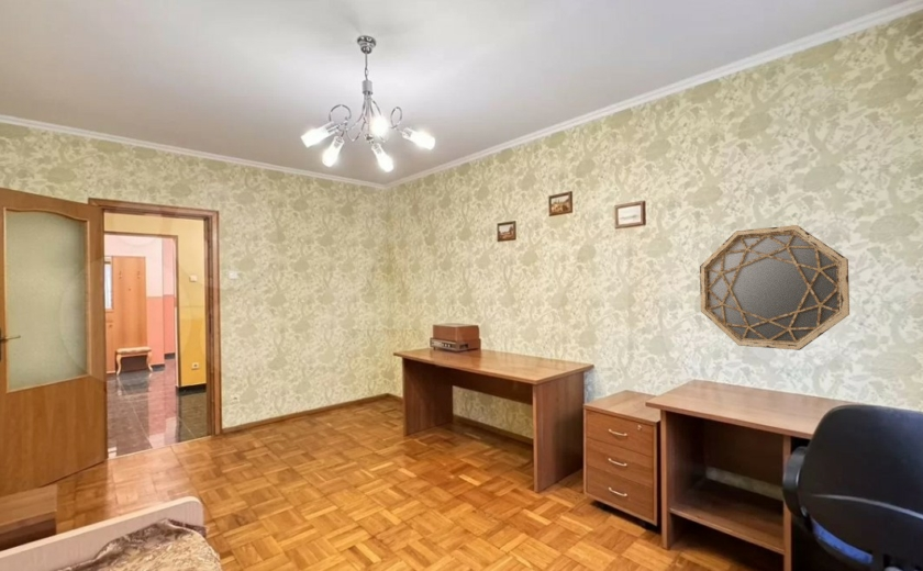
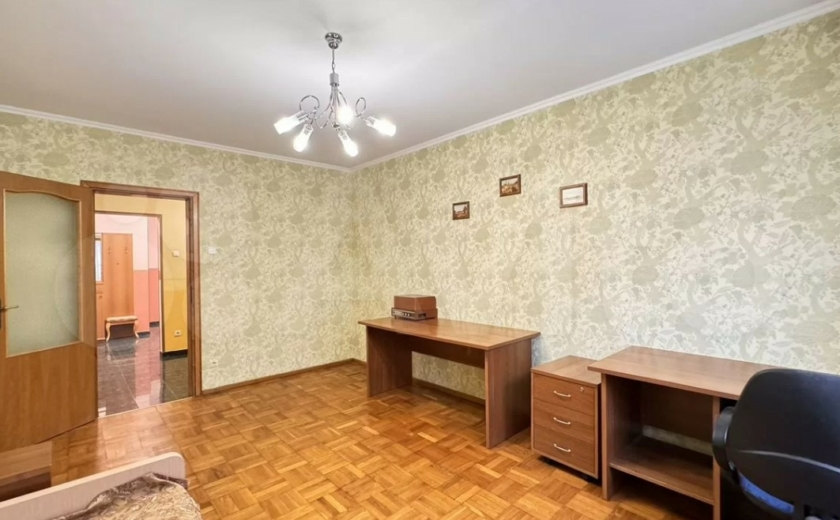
- home mirror [699,224,850,351]
